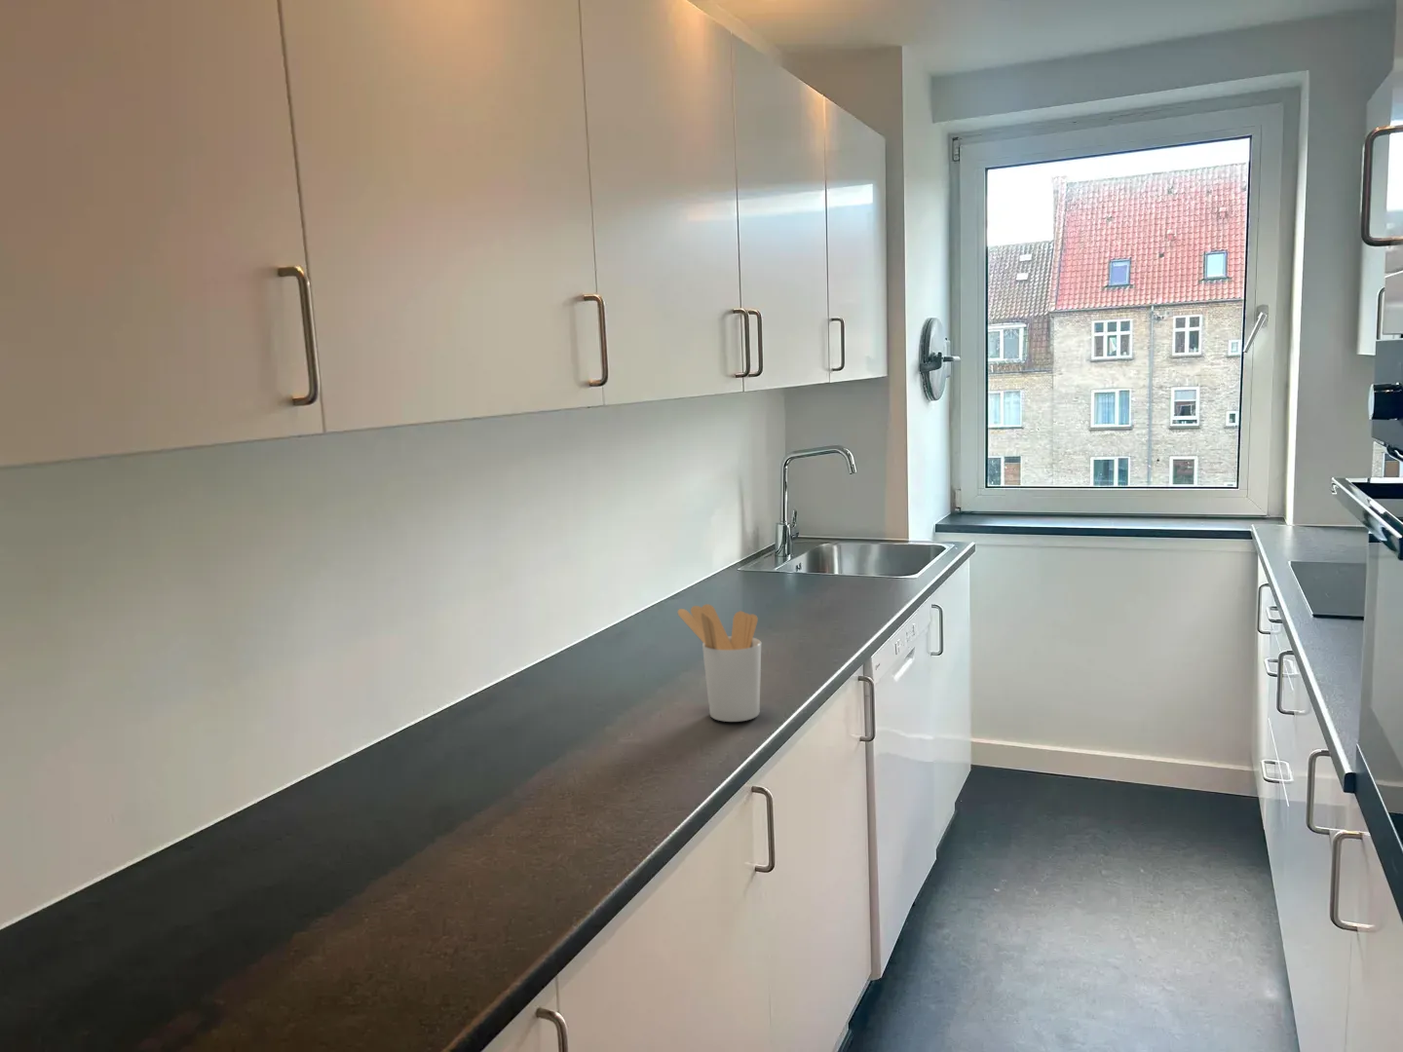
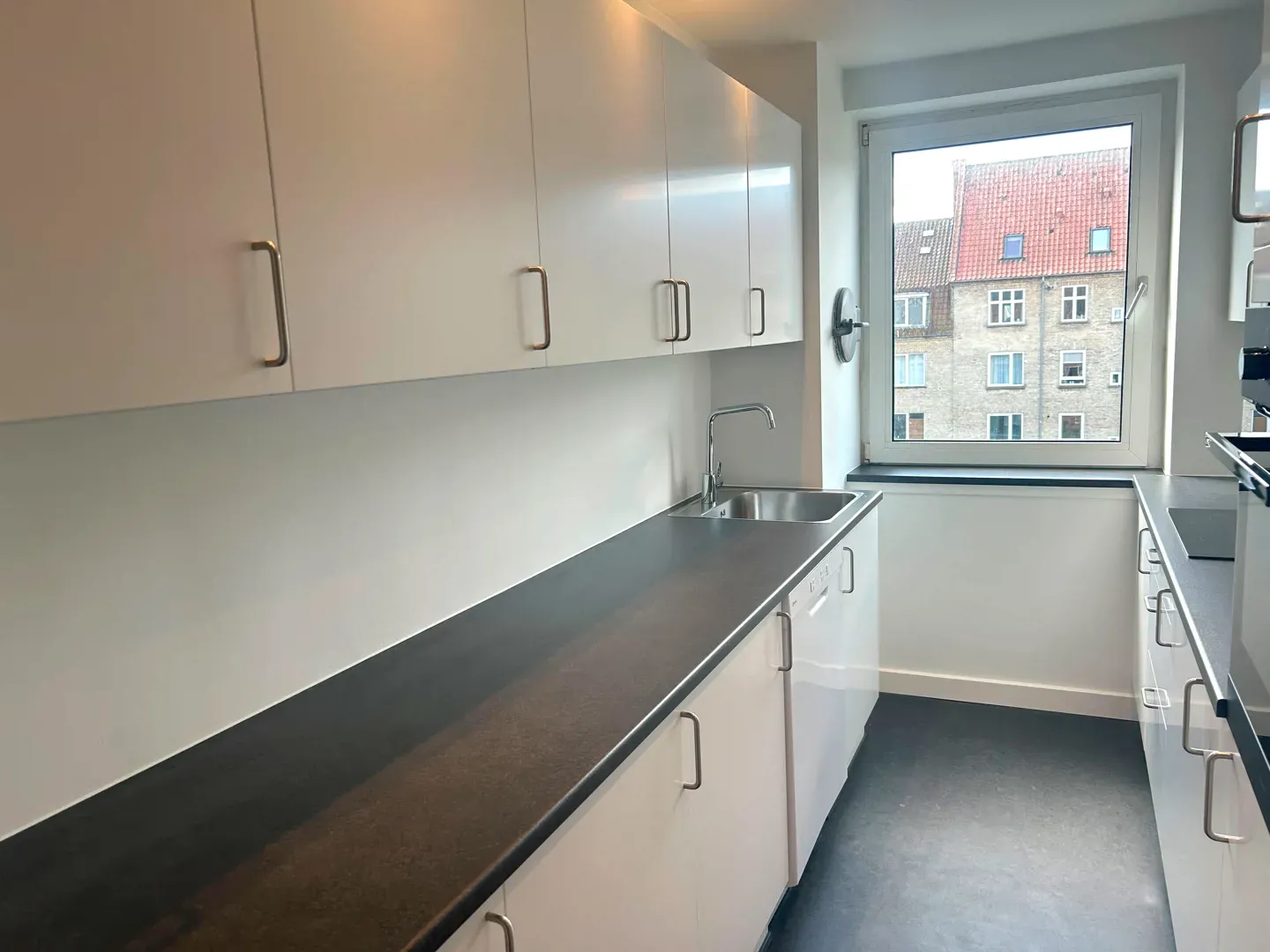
- utensil holder [677,603,762,723]
